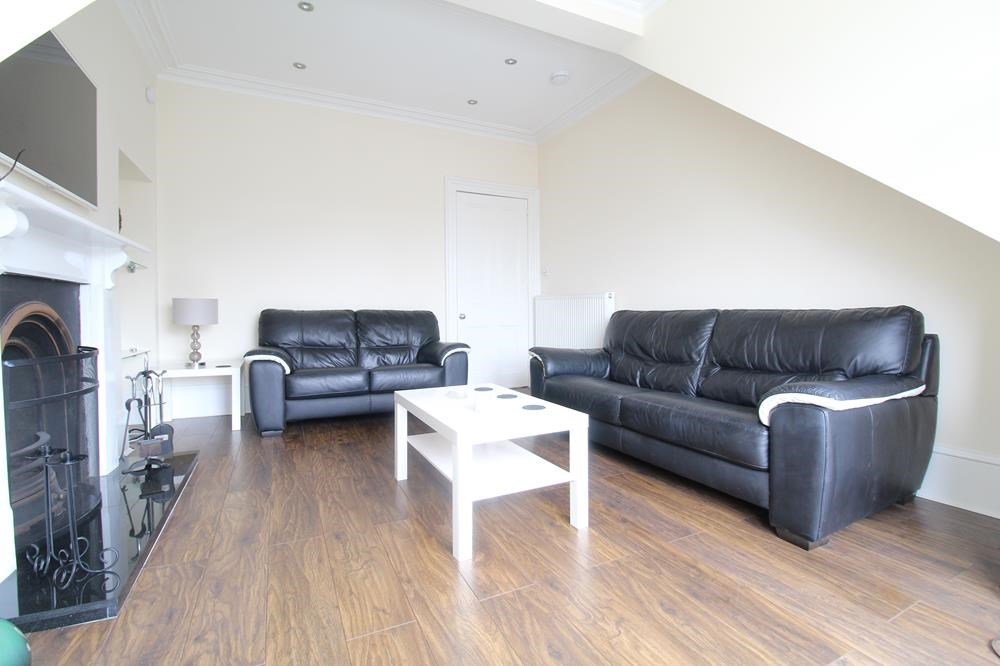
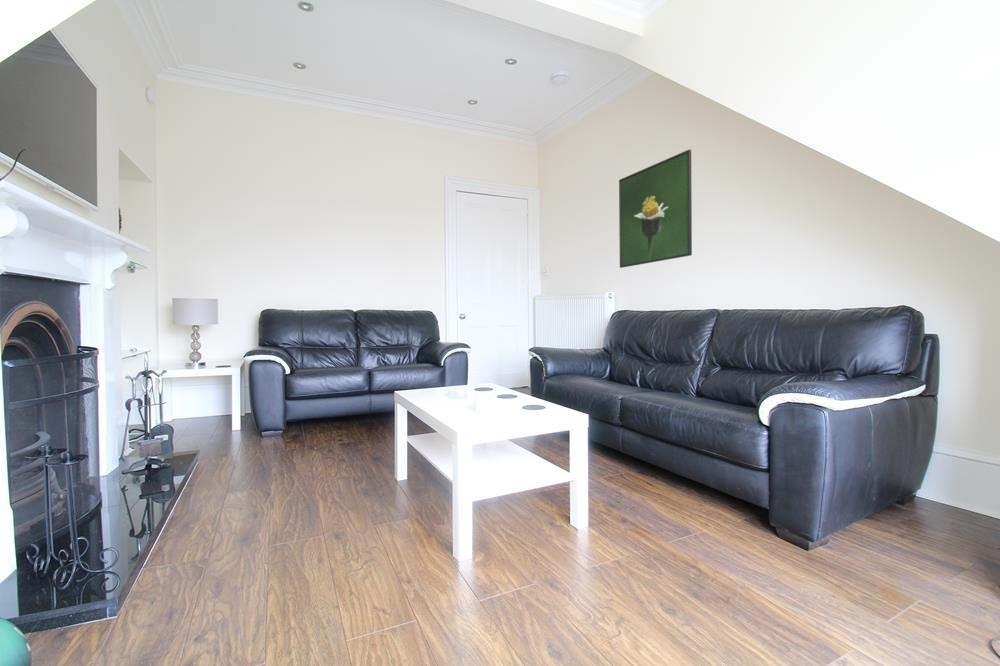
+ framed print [618,148,693,269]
